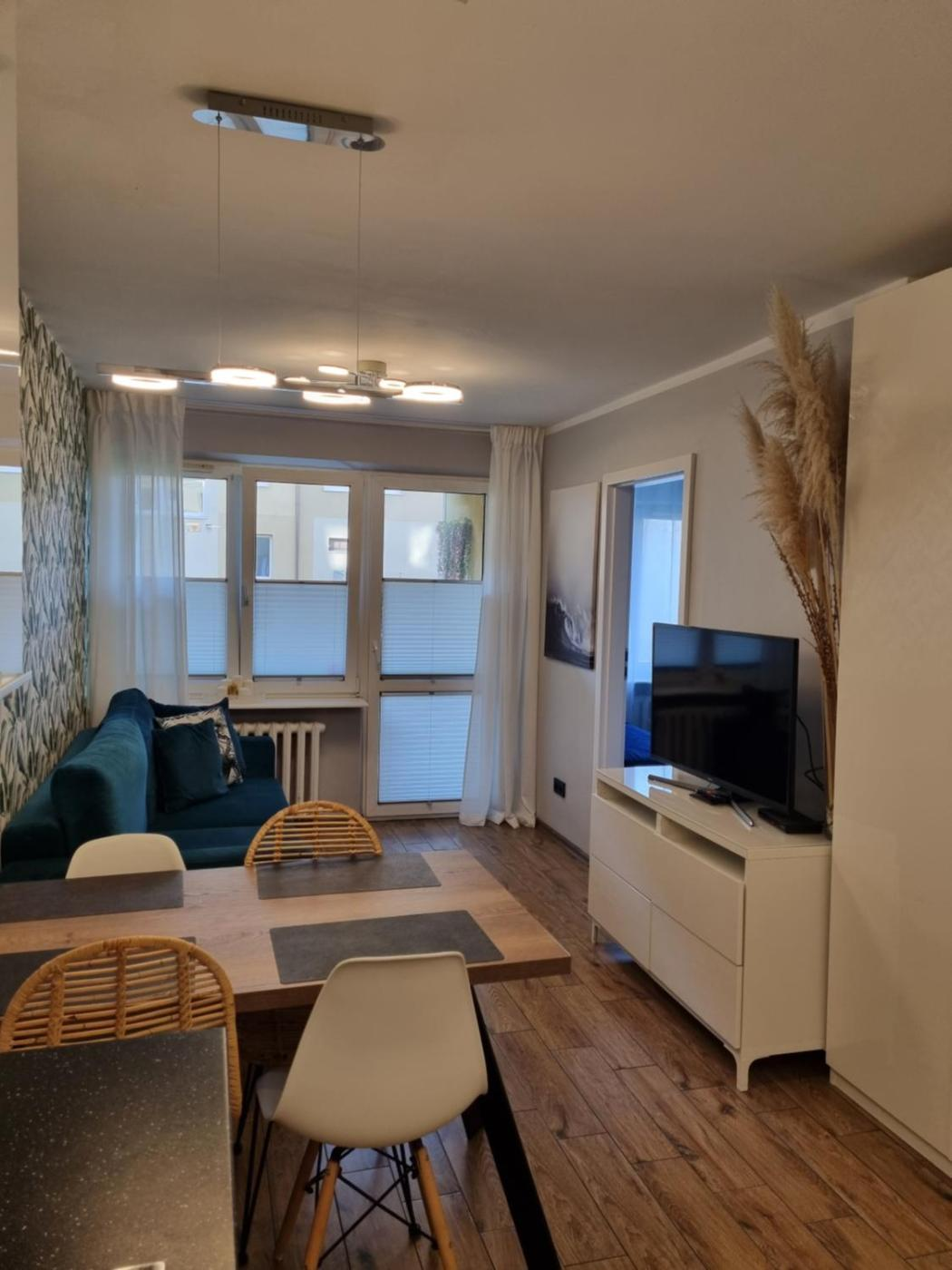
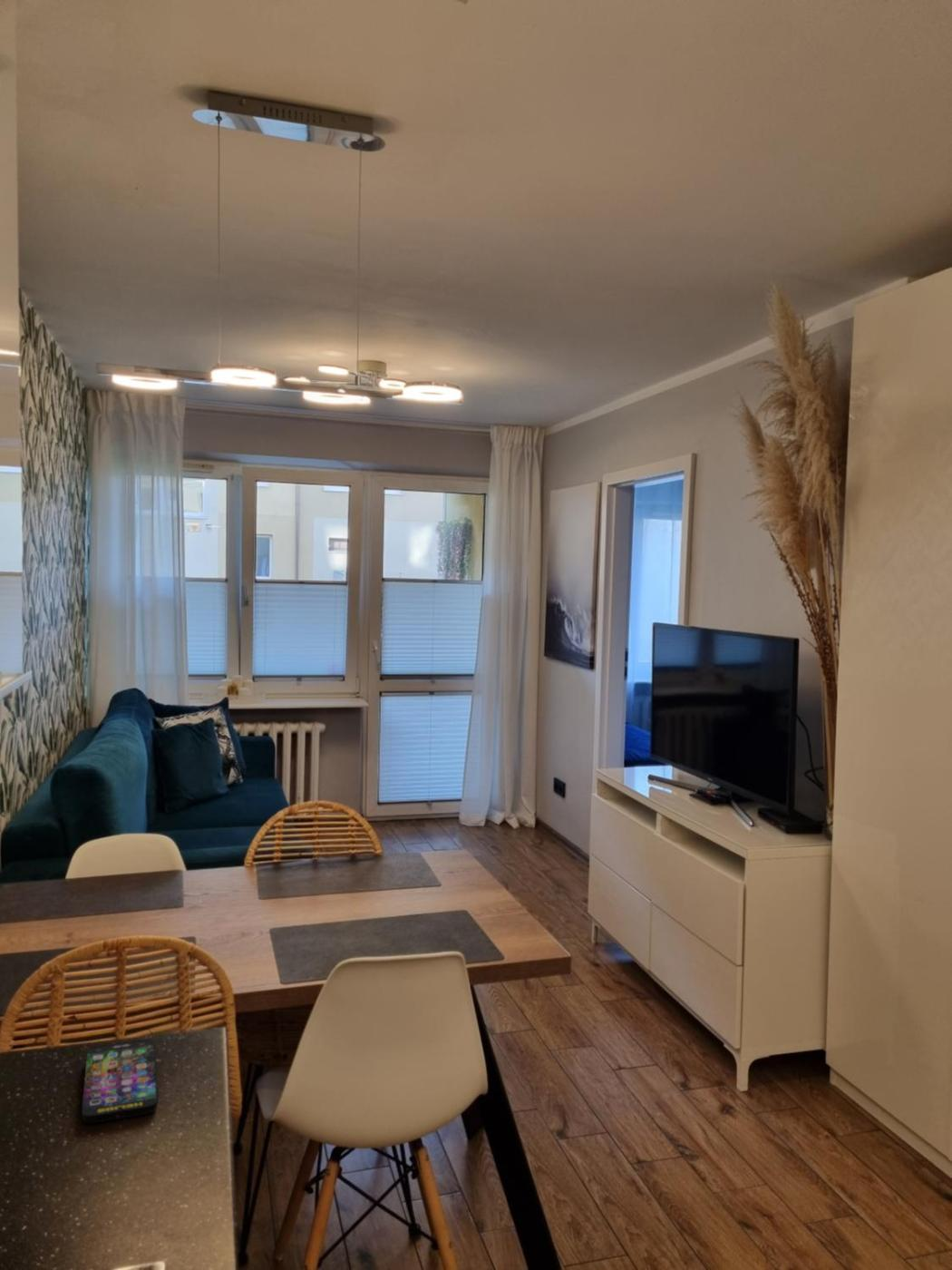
+ smartphone [81,1039,160,1124]
